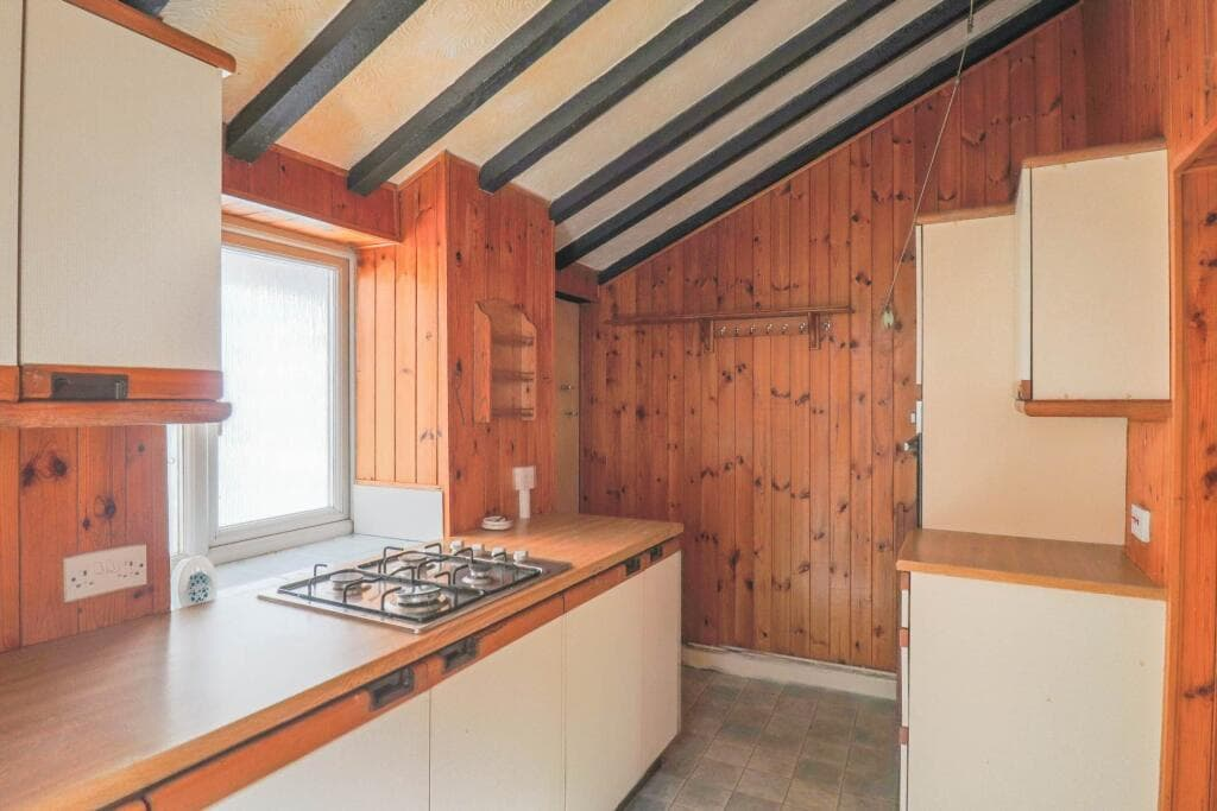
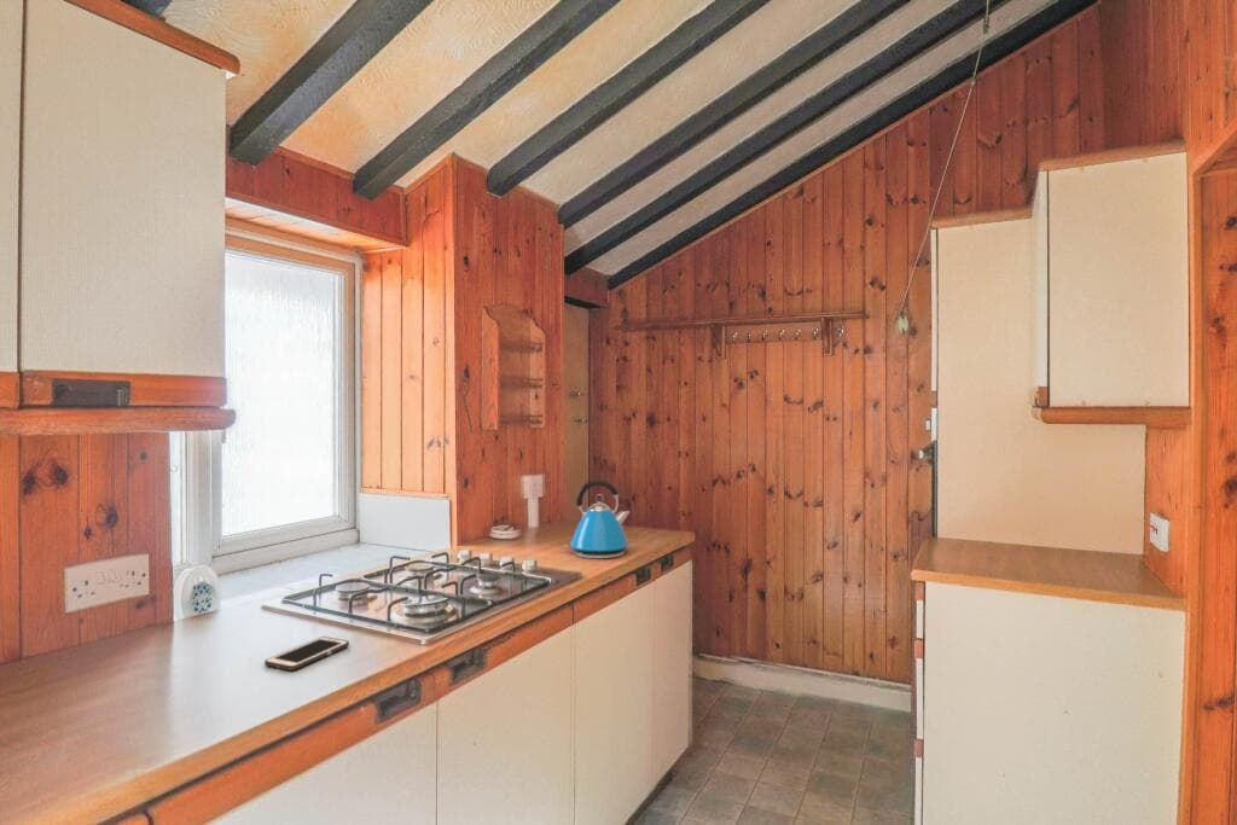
+ kettle [564,478,631,559]
+ cell phone [263,635,350,672]
